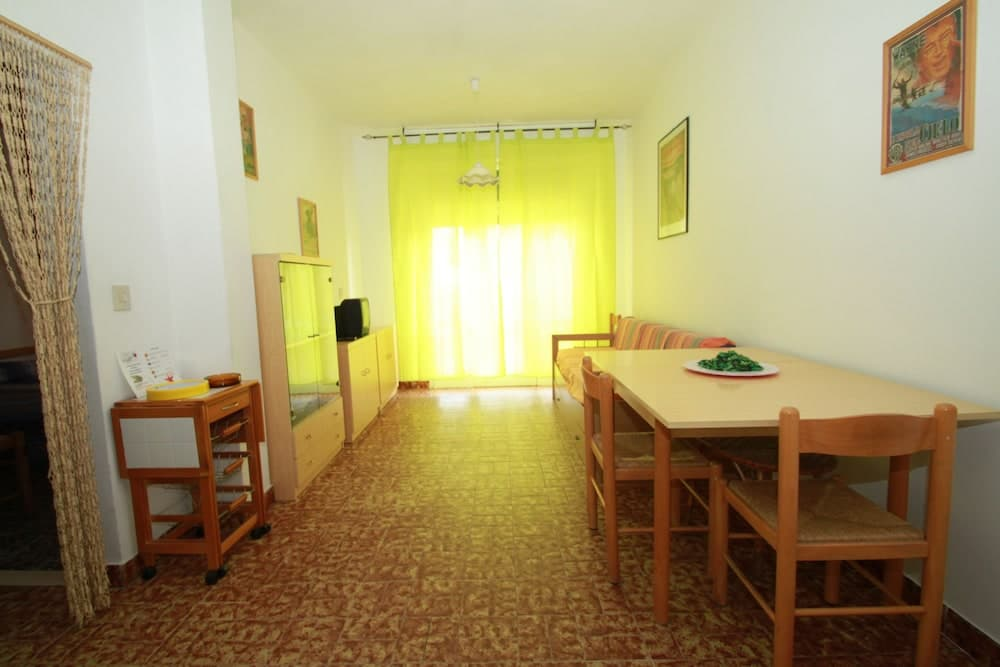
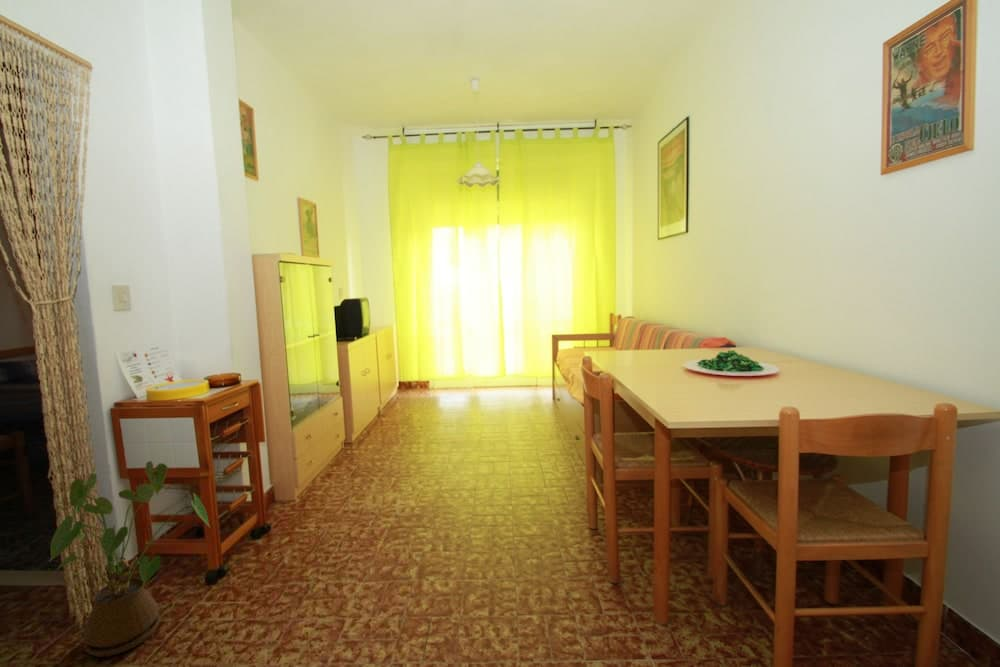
+ house plant [48,460,211,658]
